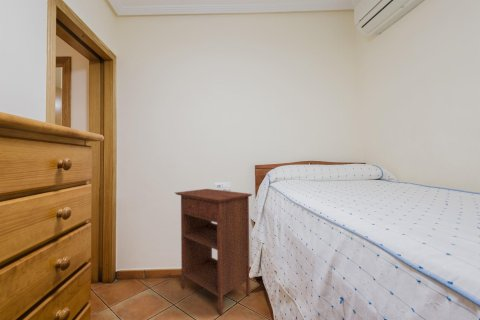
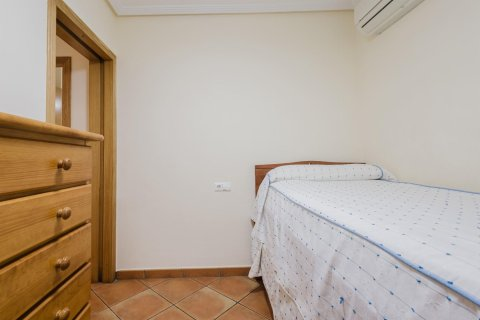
- nightstand [174,188,253,316]
